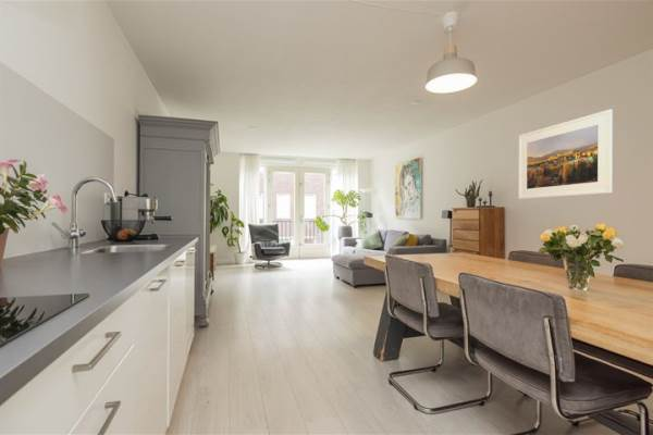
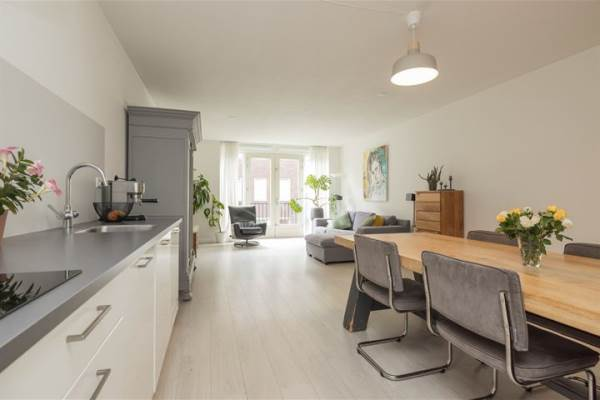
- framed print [518,108,614,200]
